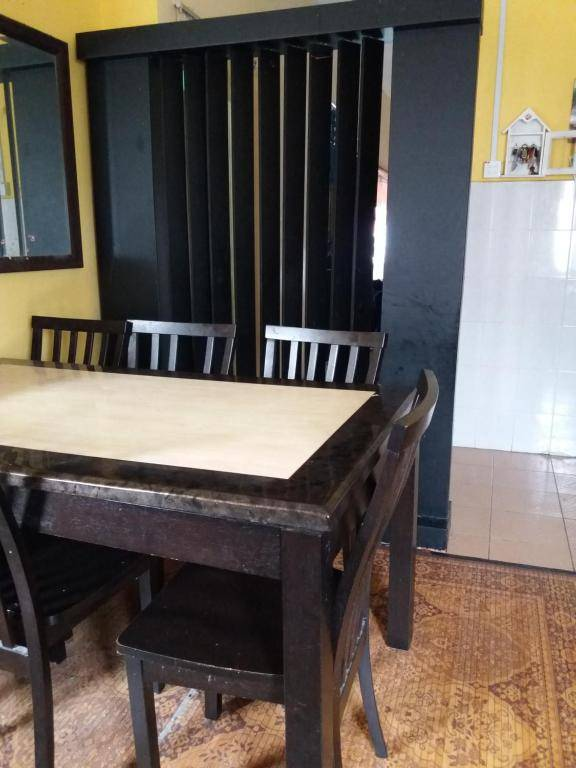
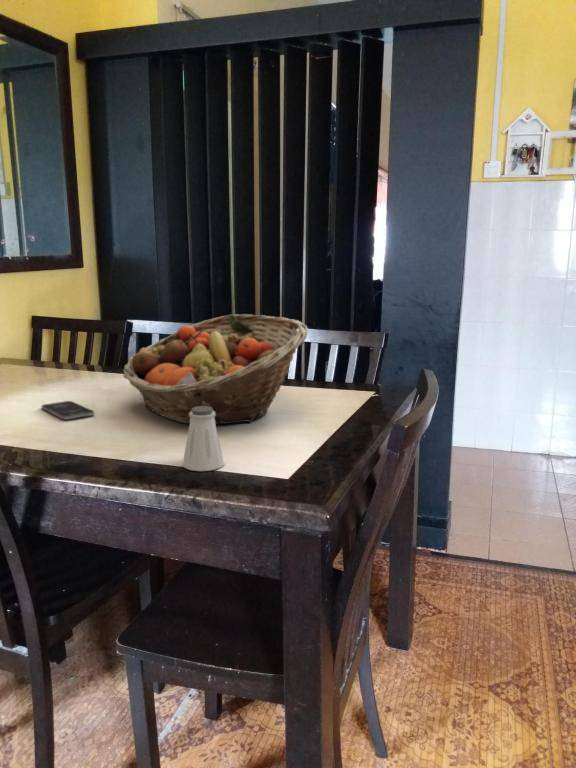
+ smartphone [41,400,95,420]
+ saltshaker [182,407,225,472]
+ fruit basket [122,313,309,425]
